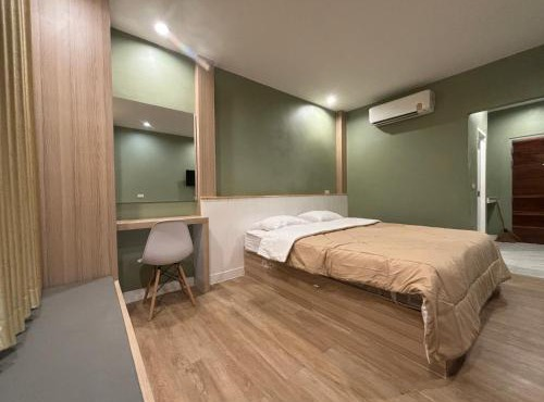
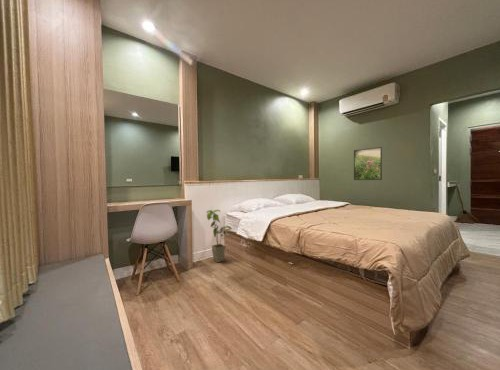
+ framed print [353,146,383,181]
+ house plant [206,209,234,263]
